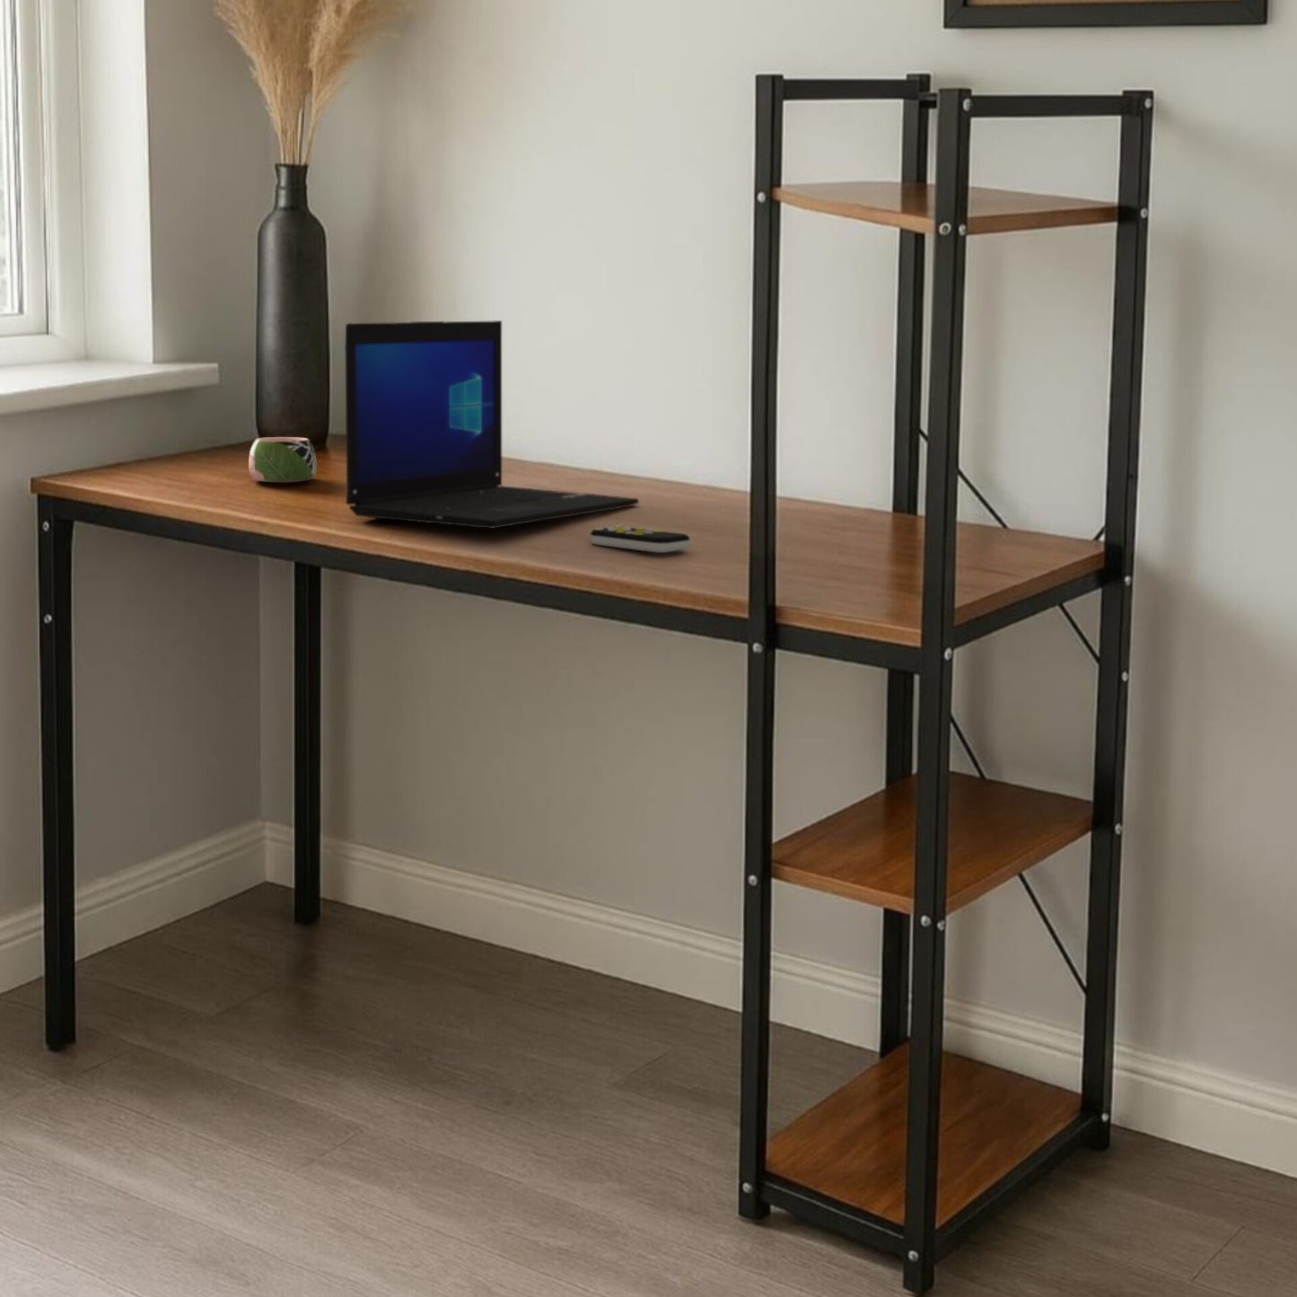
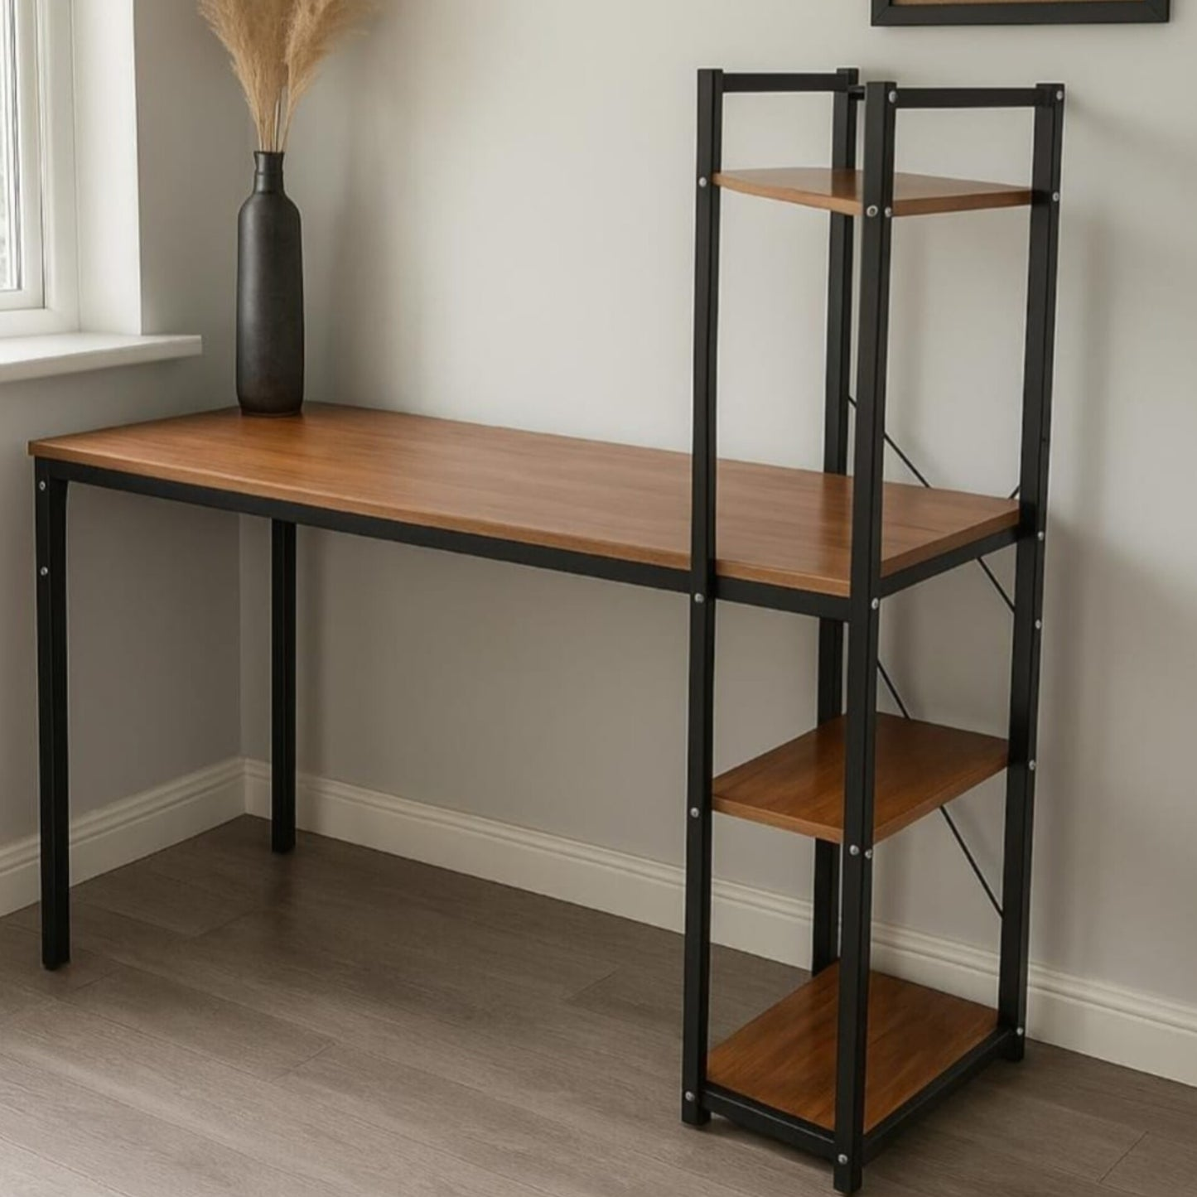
- laptop [343,319,640,530]
- mug [248,436,318,483]
- remote control [590,524,690,553]
